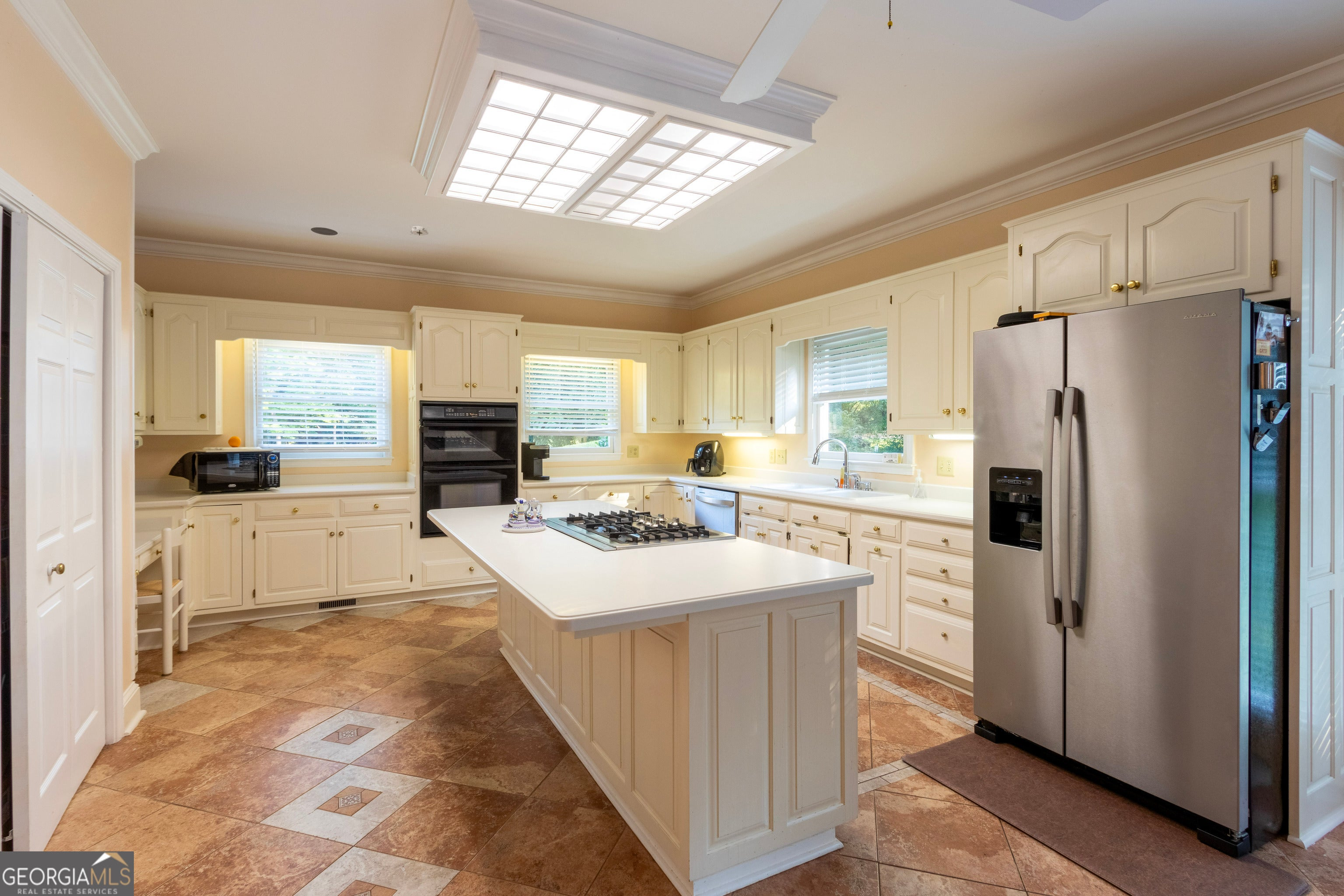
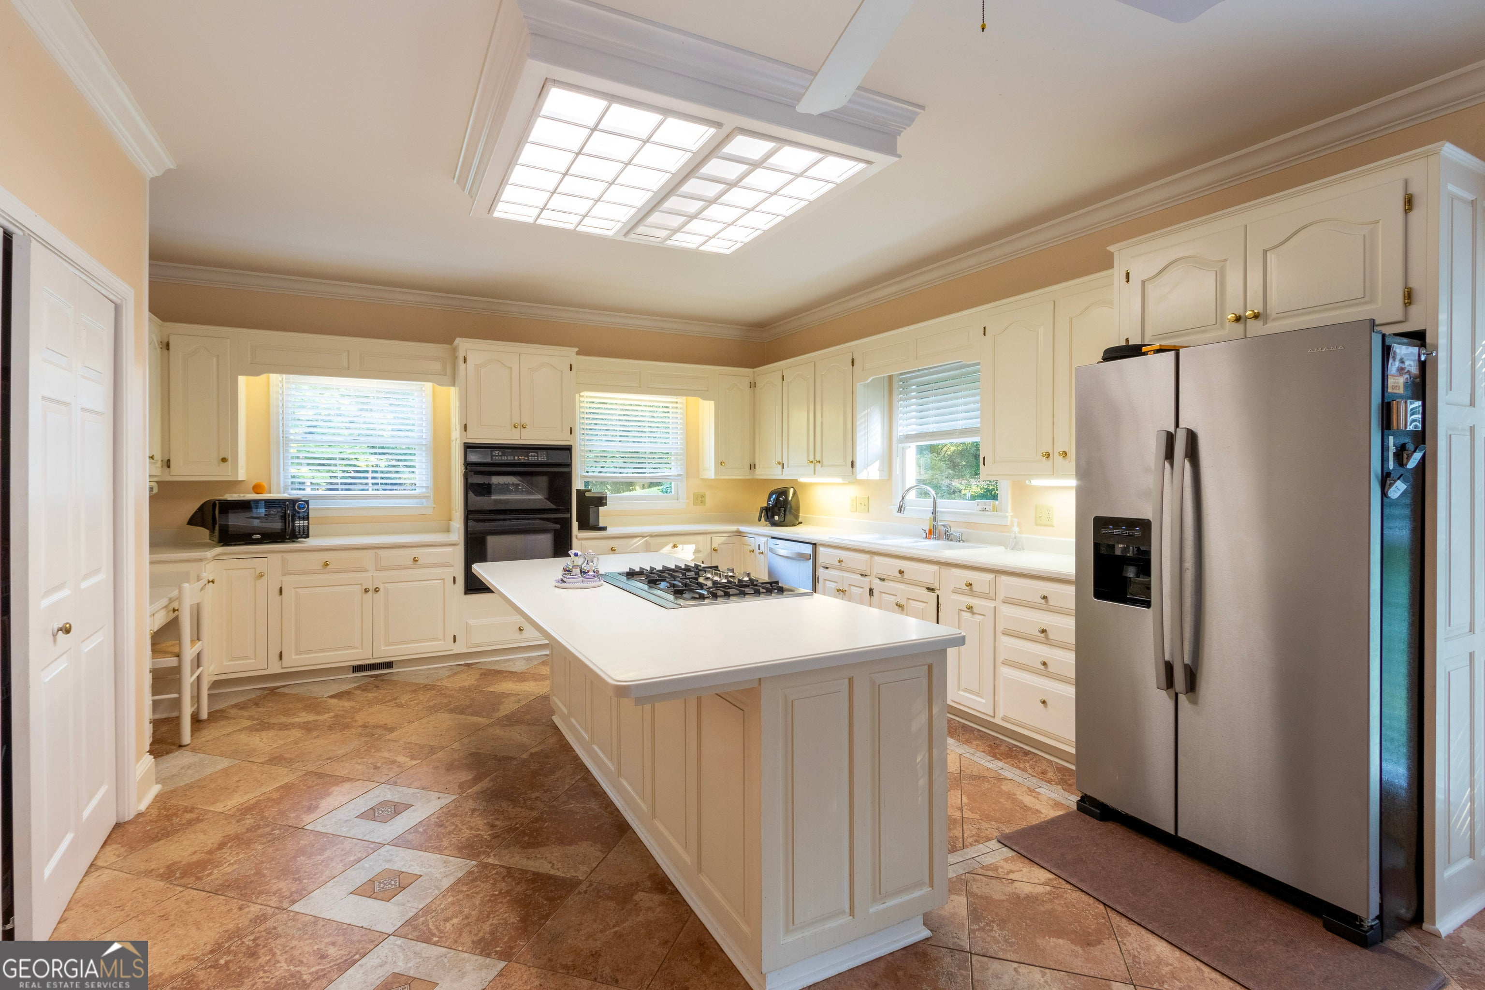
- smoke detector [409,226,429,236]
- recessed light [311,227,338,236]
